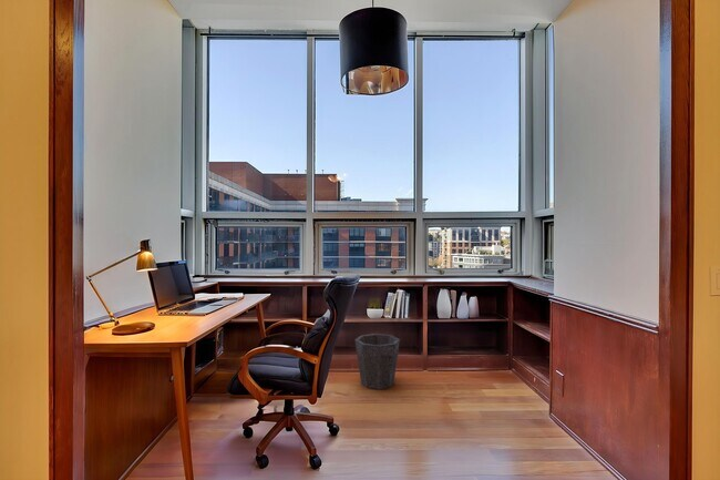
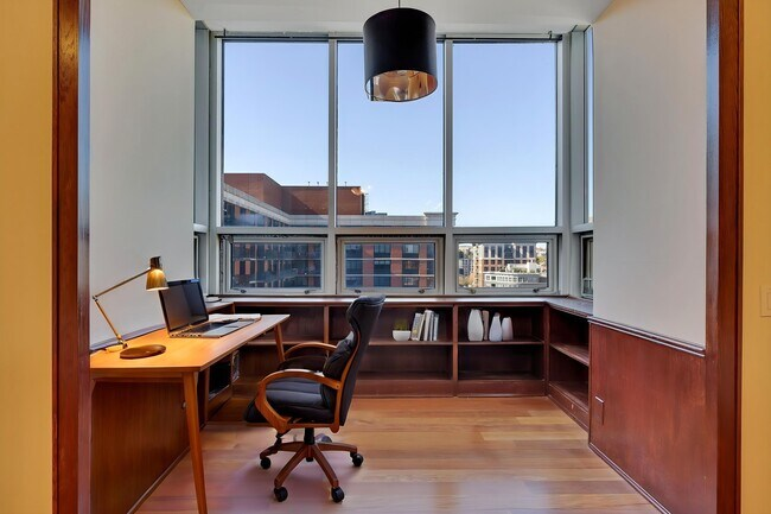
- waste bin [353,333,401,390]
